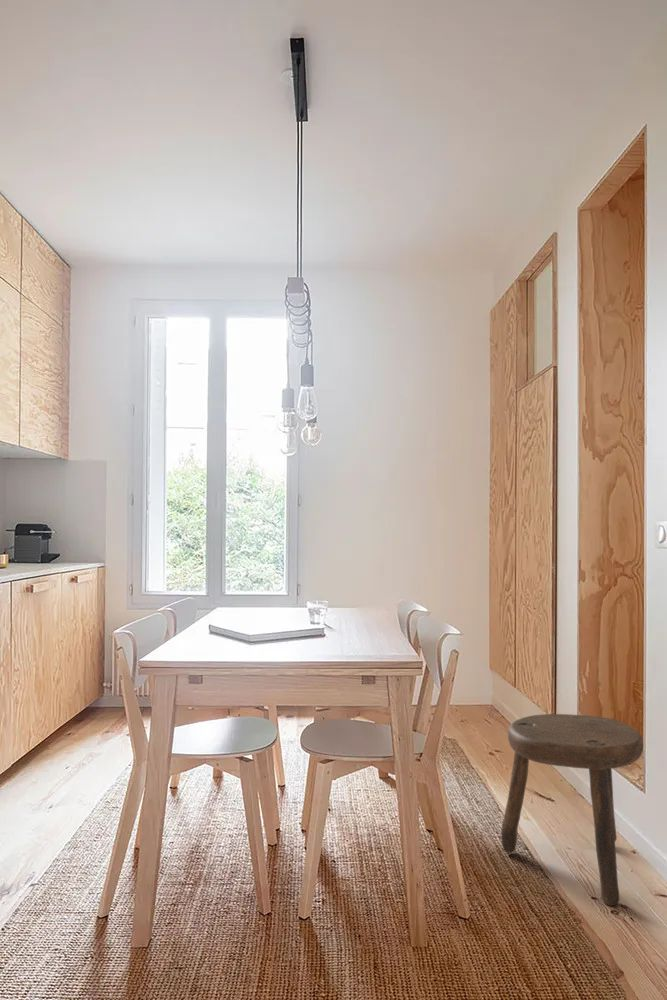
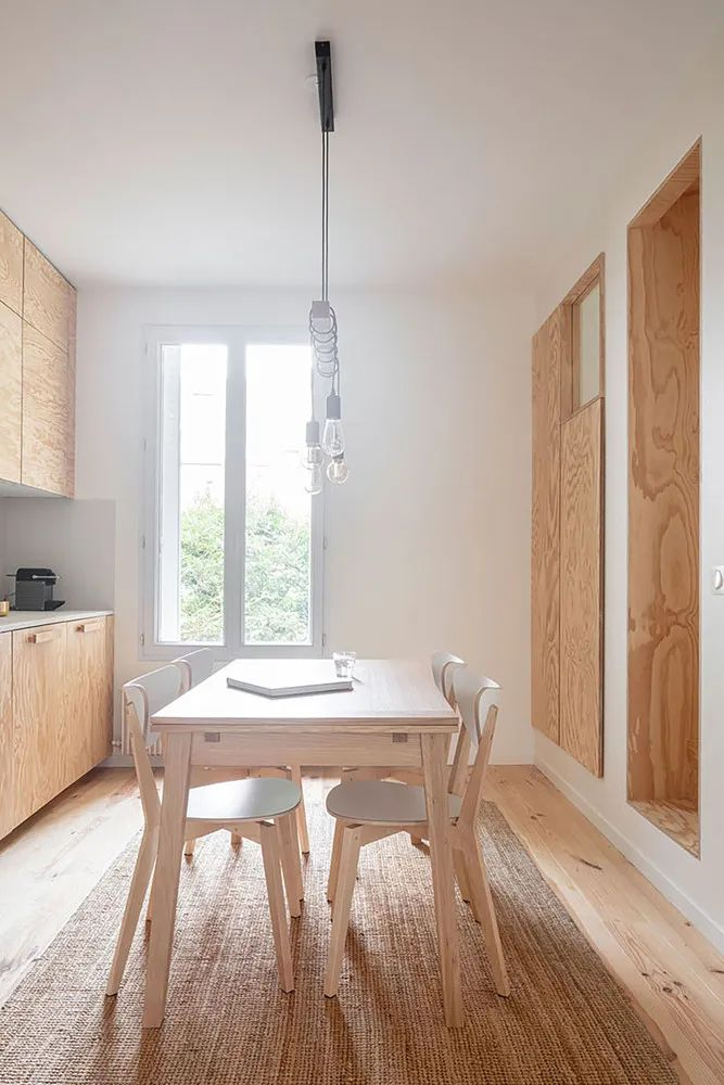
- stool [500,713,644,907]
